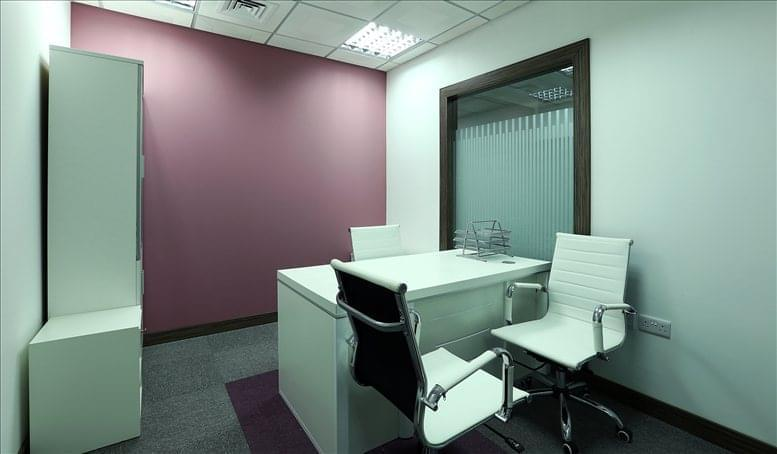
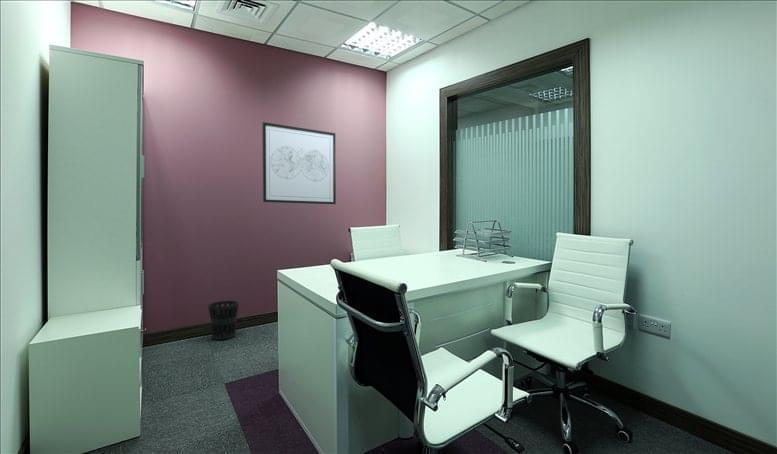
+ wastebasket [207,300,240,341]
+ wall art [261,121,337,205]
